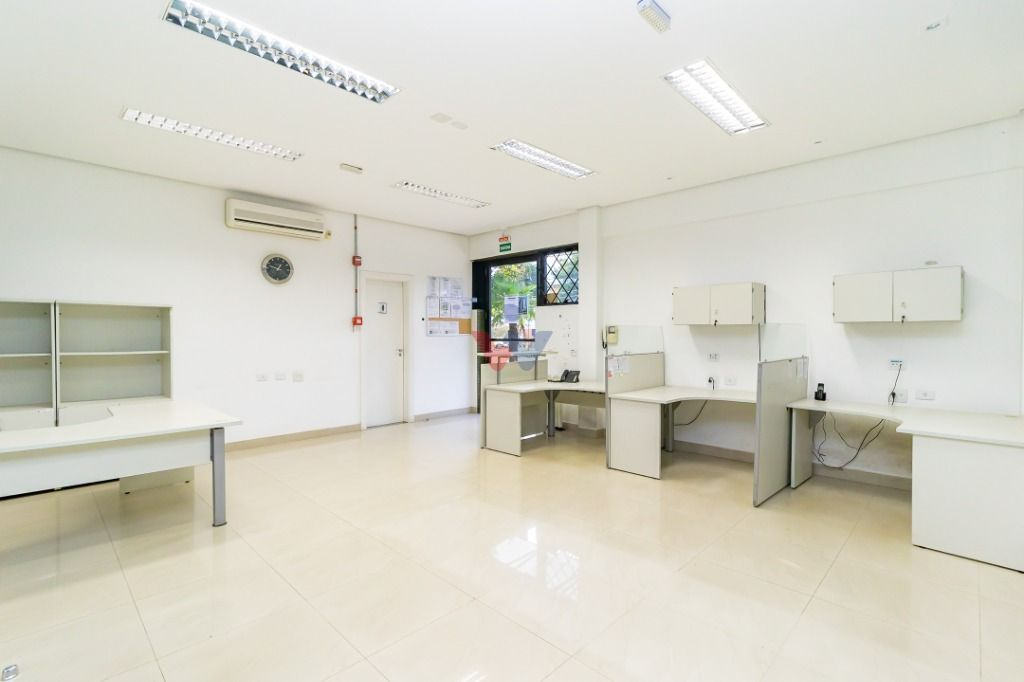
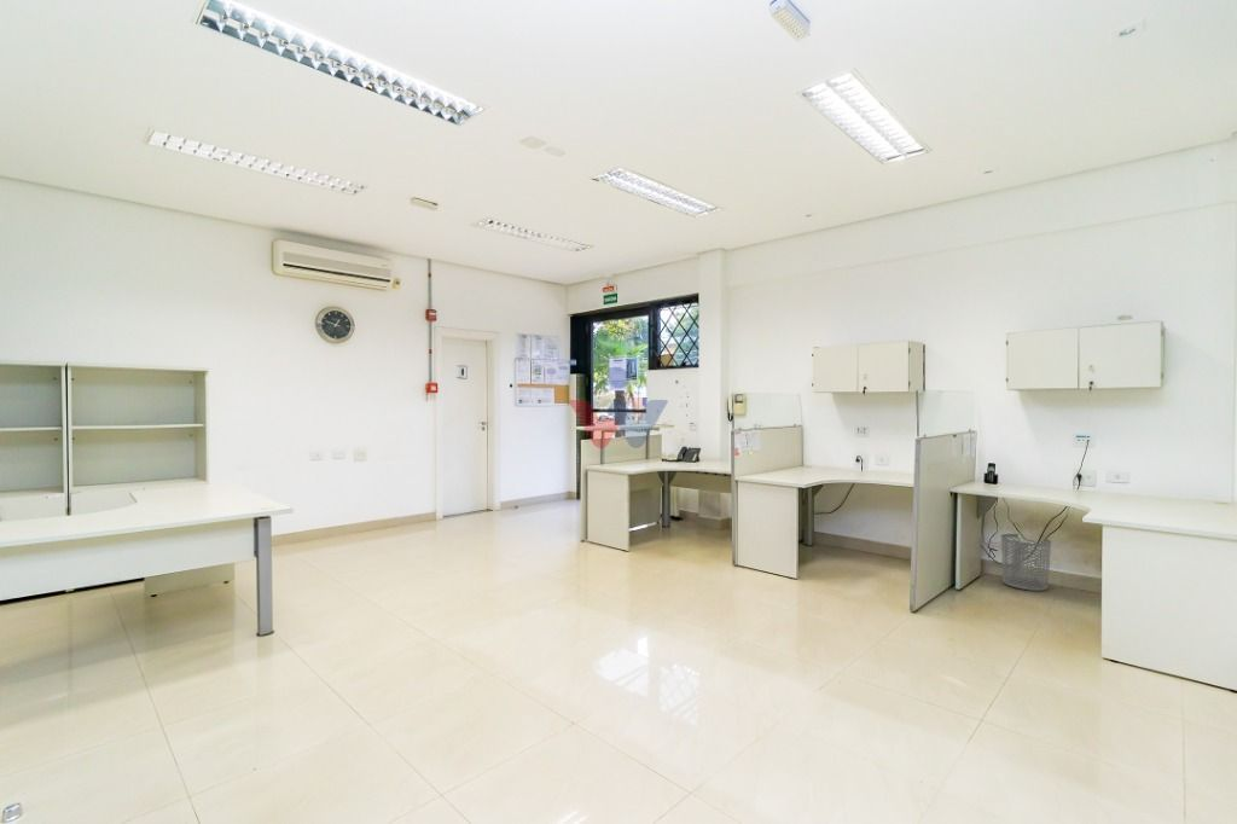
+ waste bin [1000,533,1052,592]
